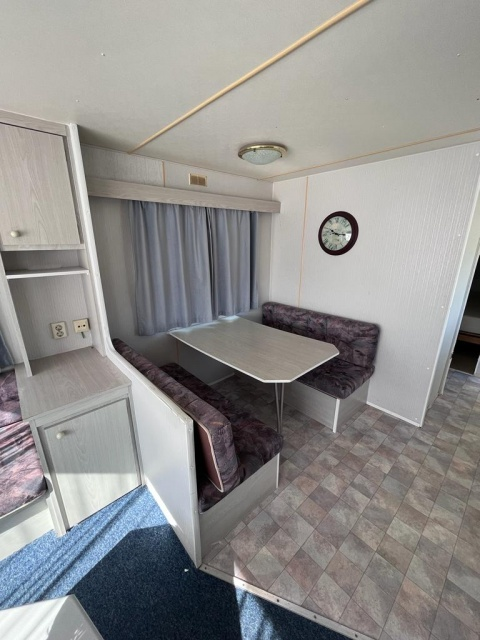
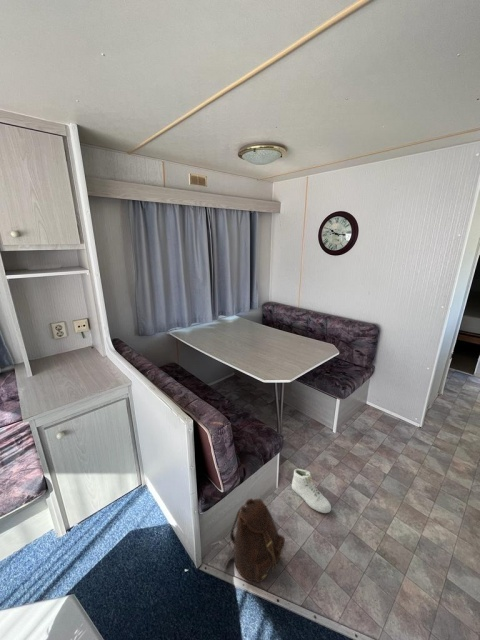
+ sneaker [291,468,332,514]
+ backpack [222,497,286,584]
